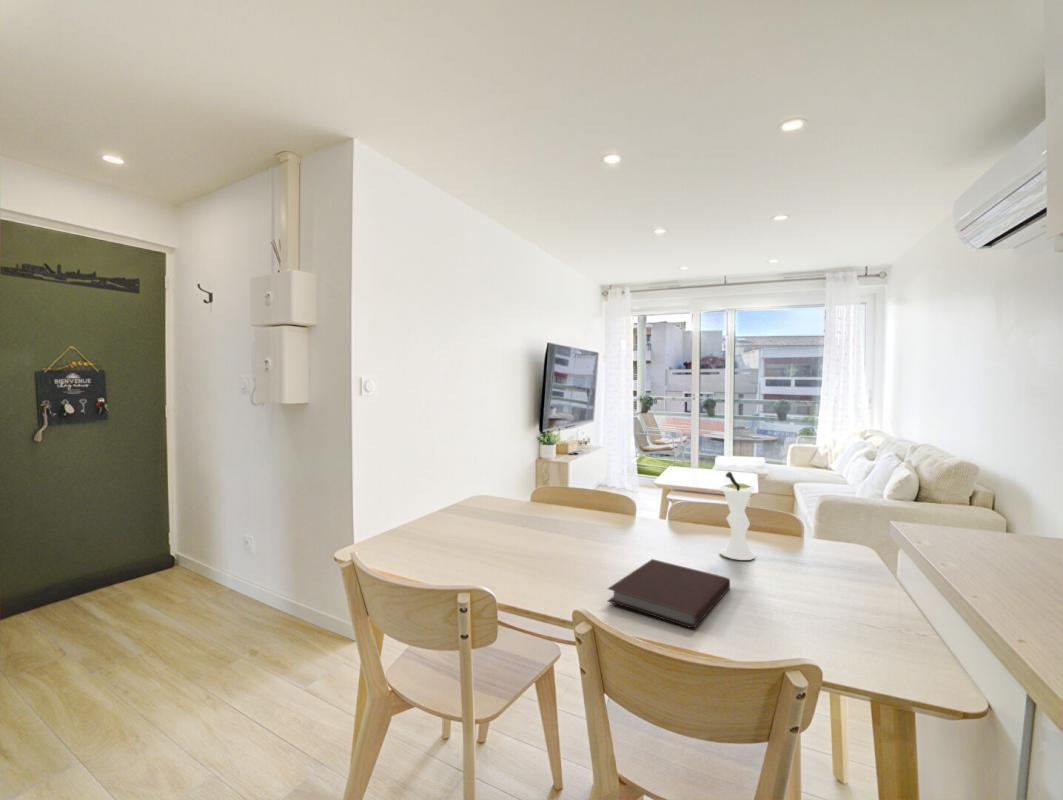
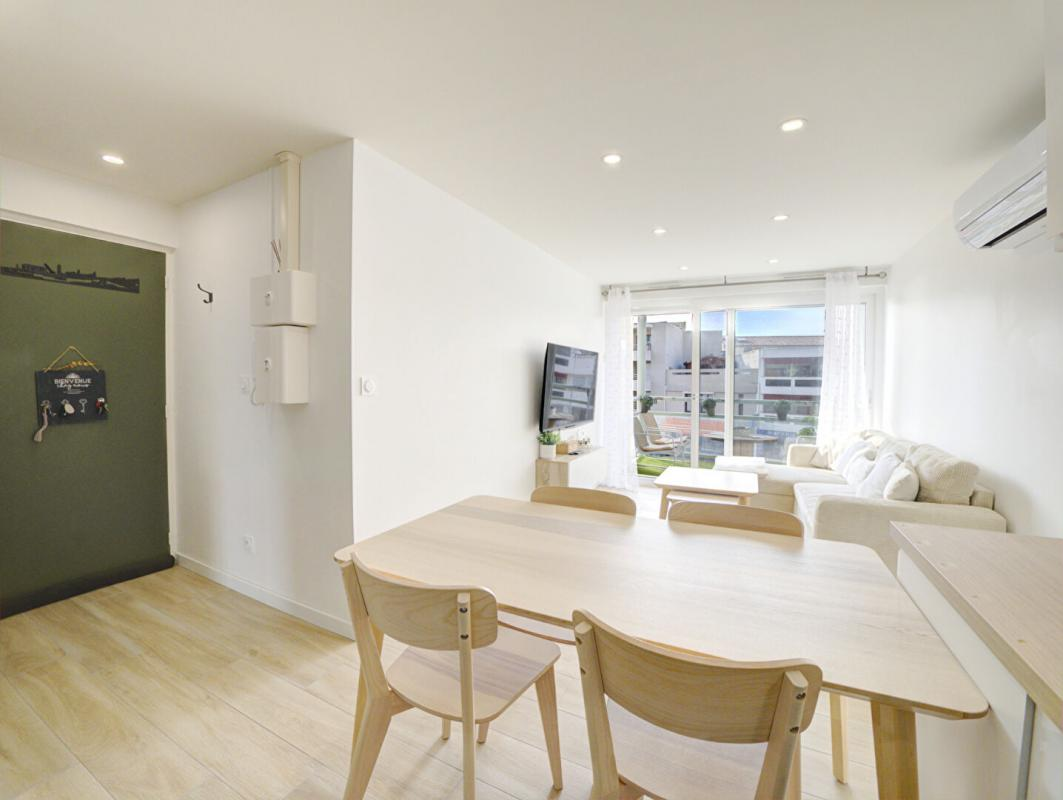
- vase [719,471,756,561]
- notebook [607,558,731,629]
